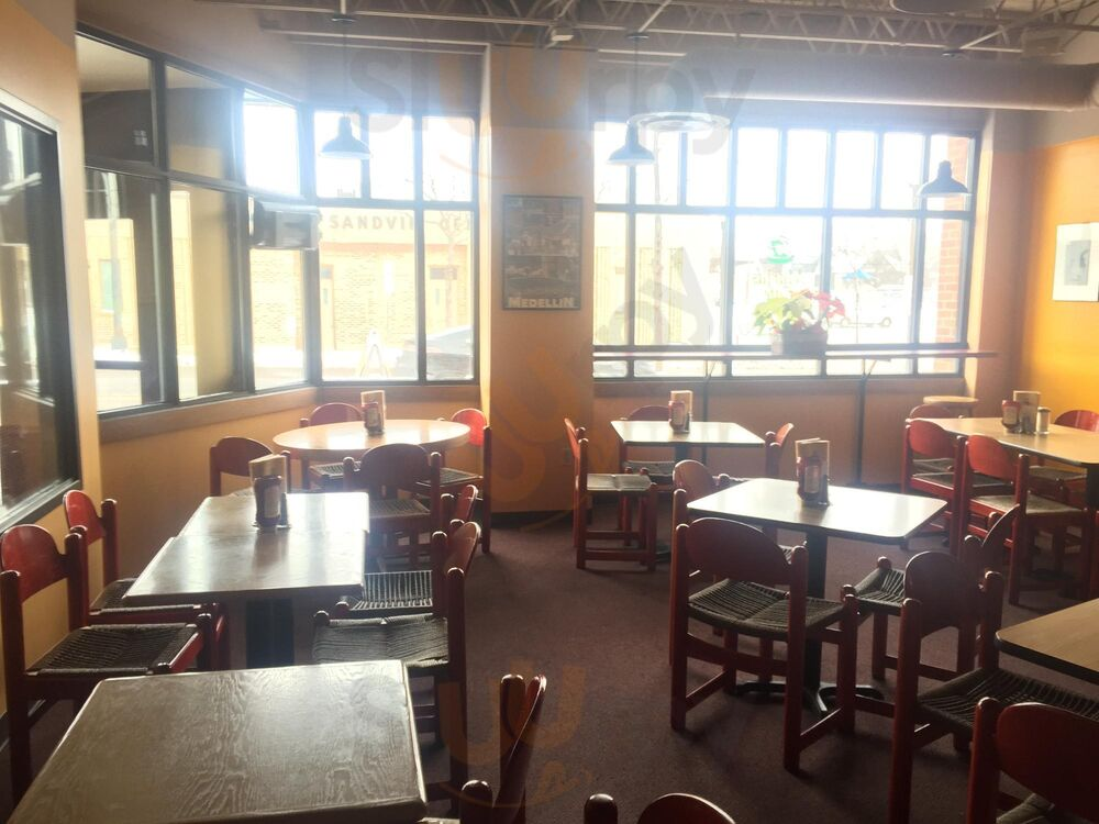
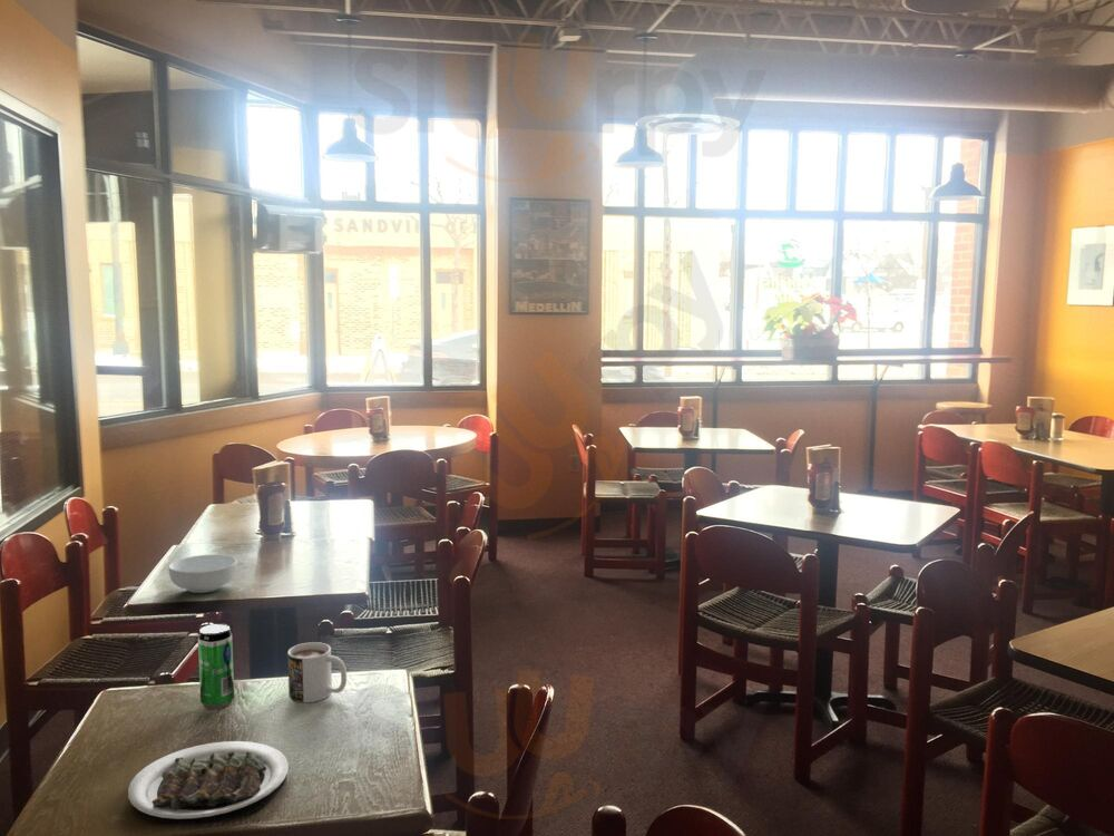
+ mug [286,641,348,703]
+ cereal bowl [168,554,238,594]
+ beverage can [197,623,235,710]
+ plate [127,740,290,826]
